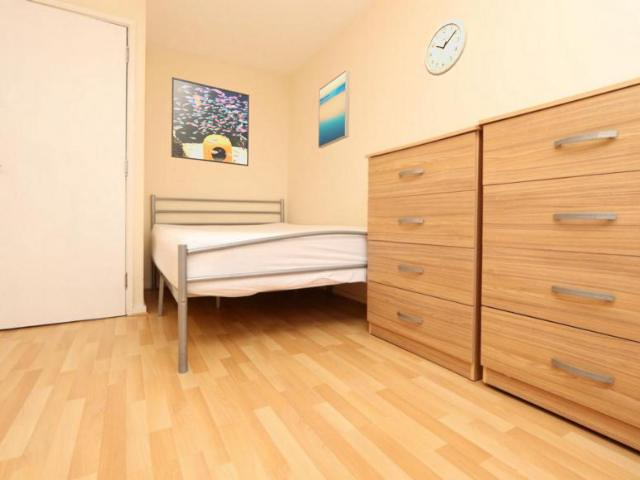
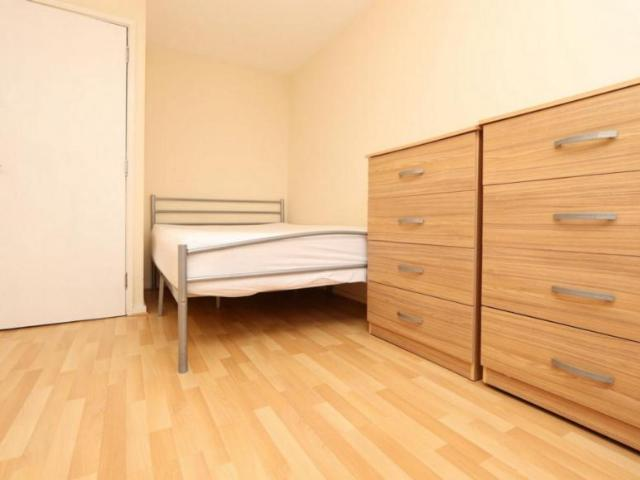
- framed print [170,76,250,167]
- wall art [317,69,351,149]
- wall clock [424,18,468,77]
